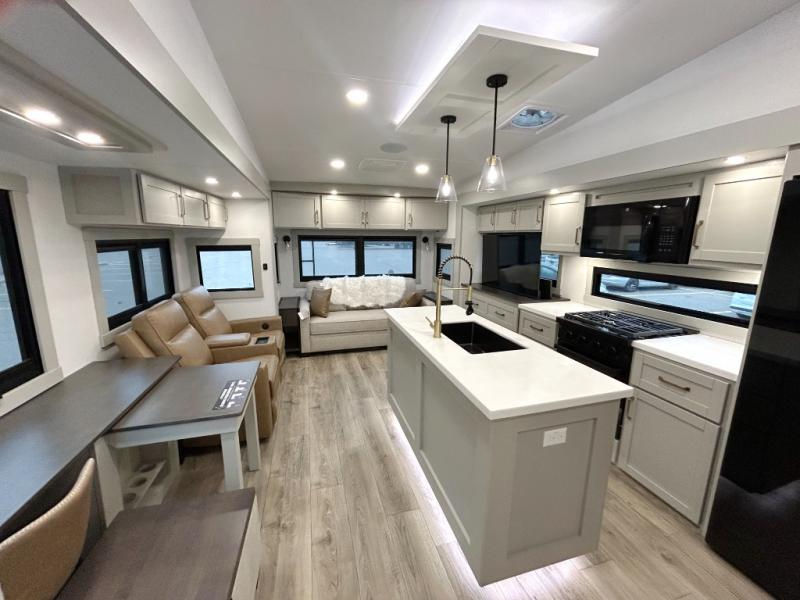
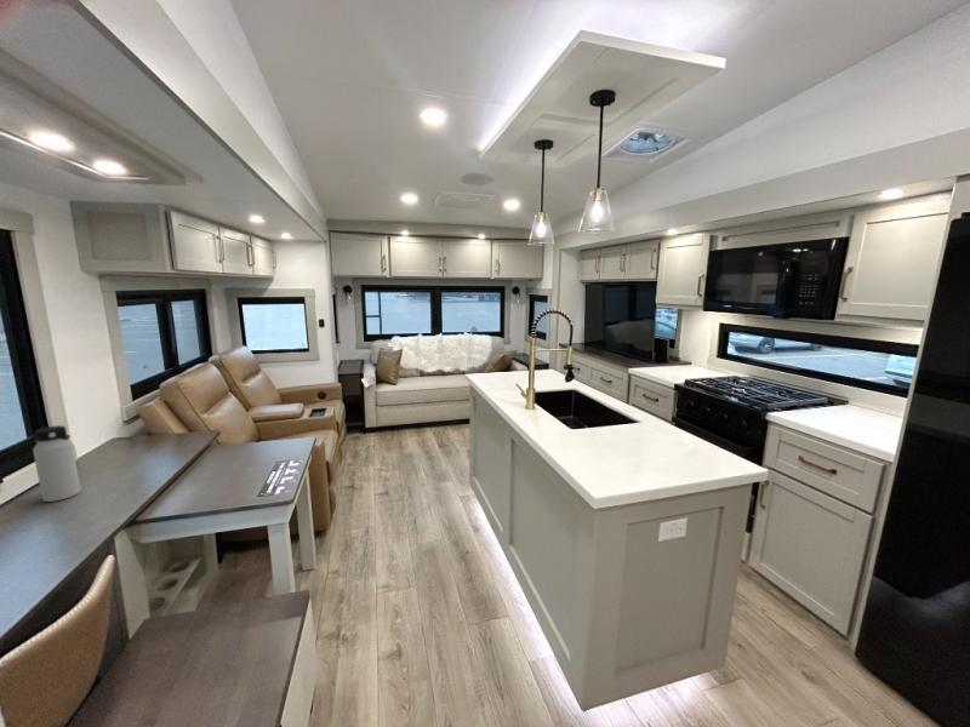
+ water bottle [32,424,82,503]
